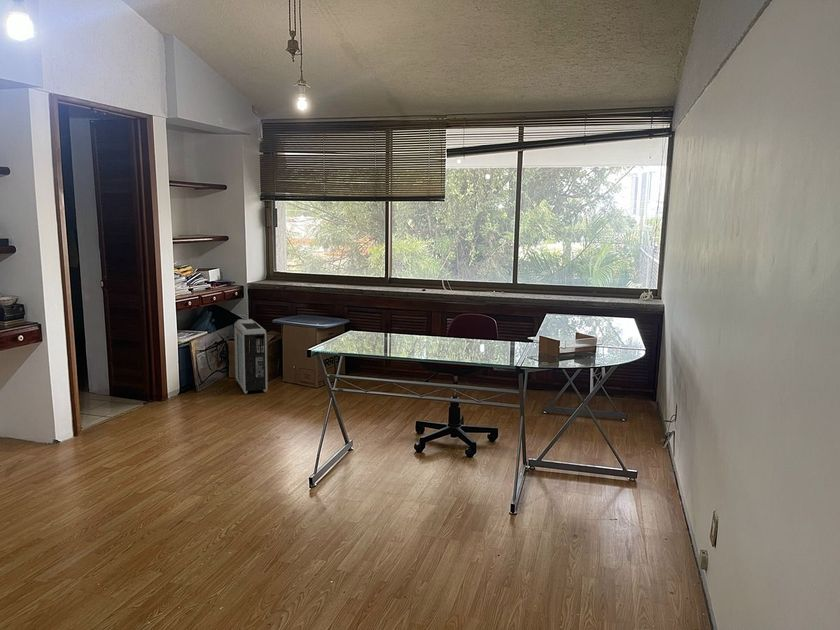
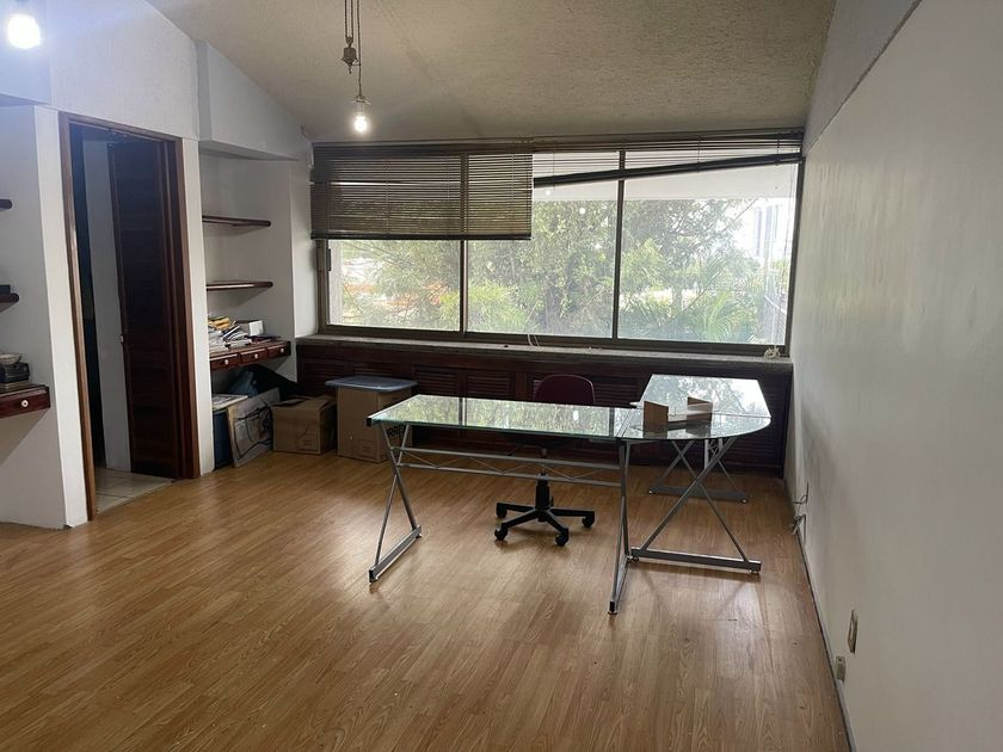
- air purifier [233,318,268,395]
